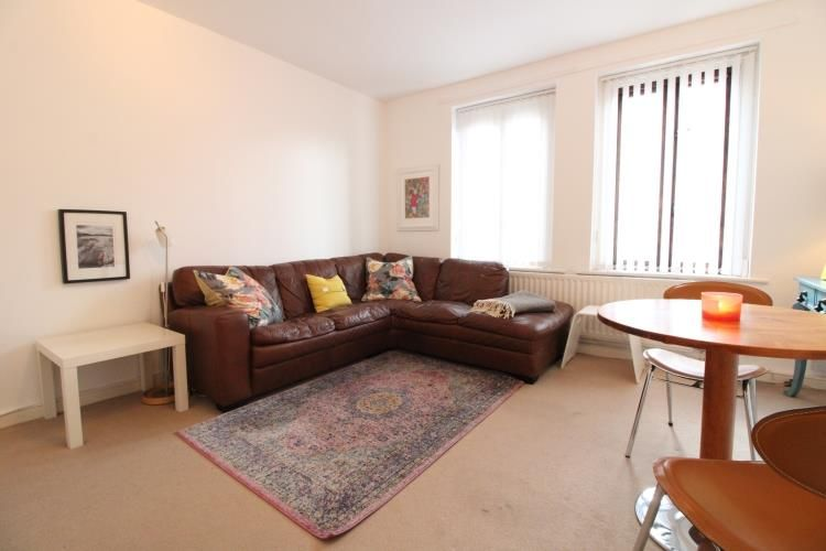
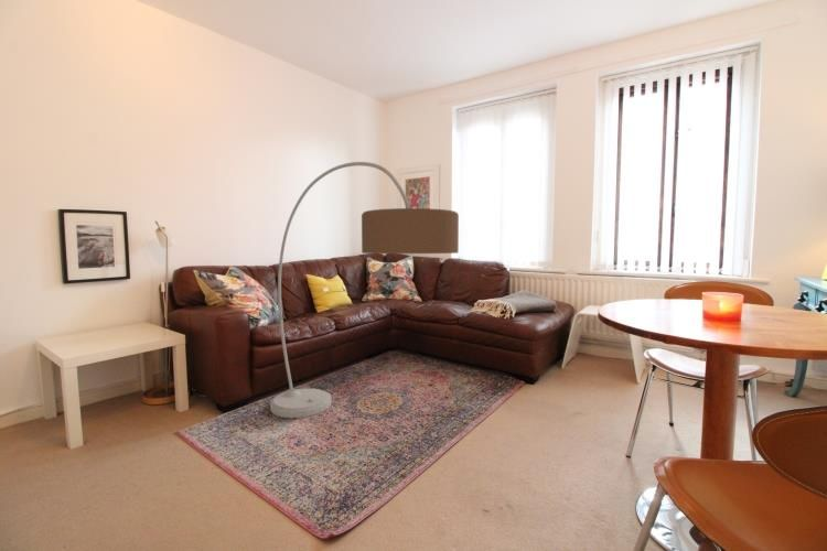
+ floor lamp [269,161,460,419]
